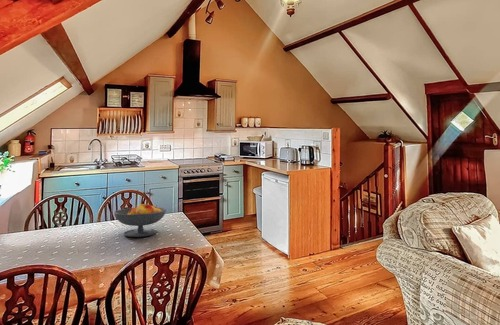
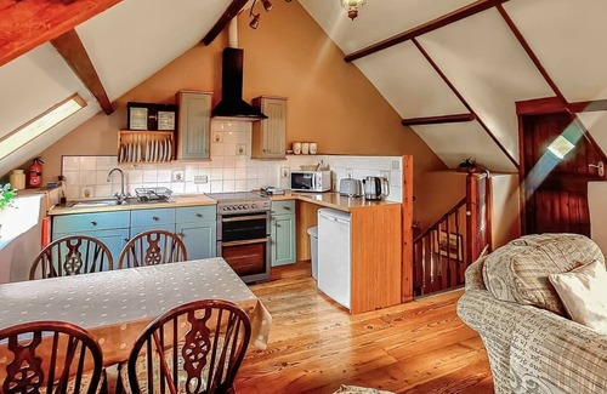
- fruit bowl [113,203,167,238]
